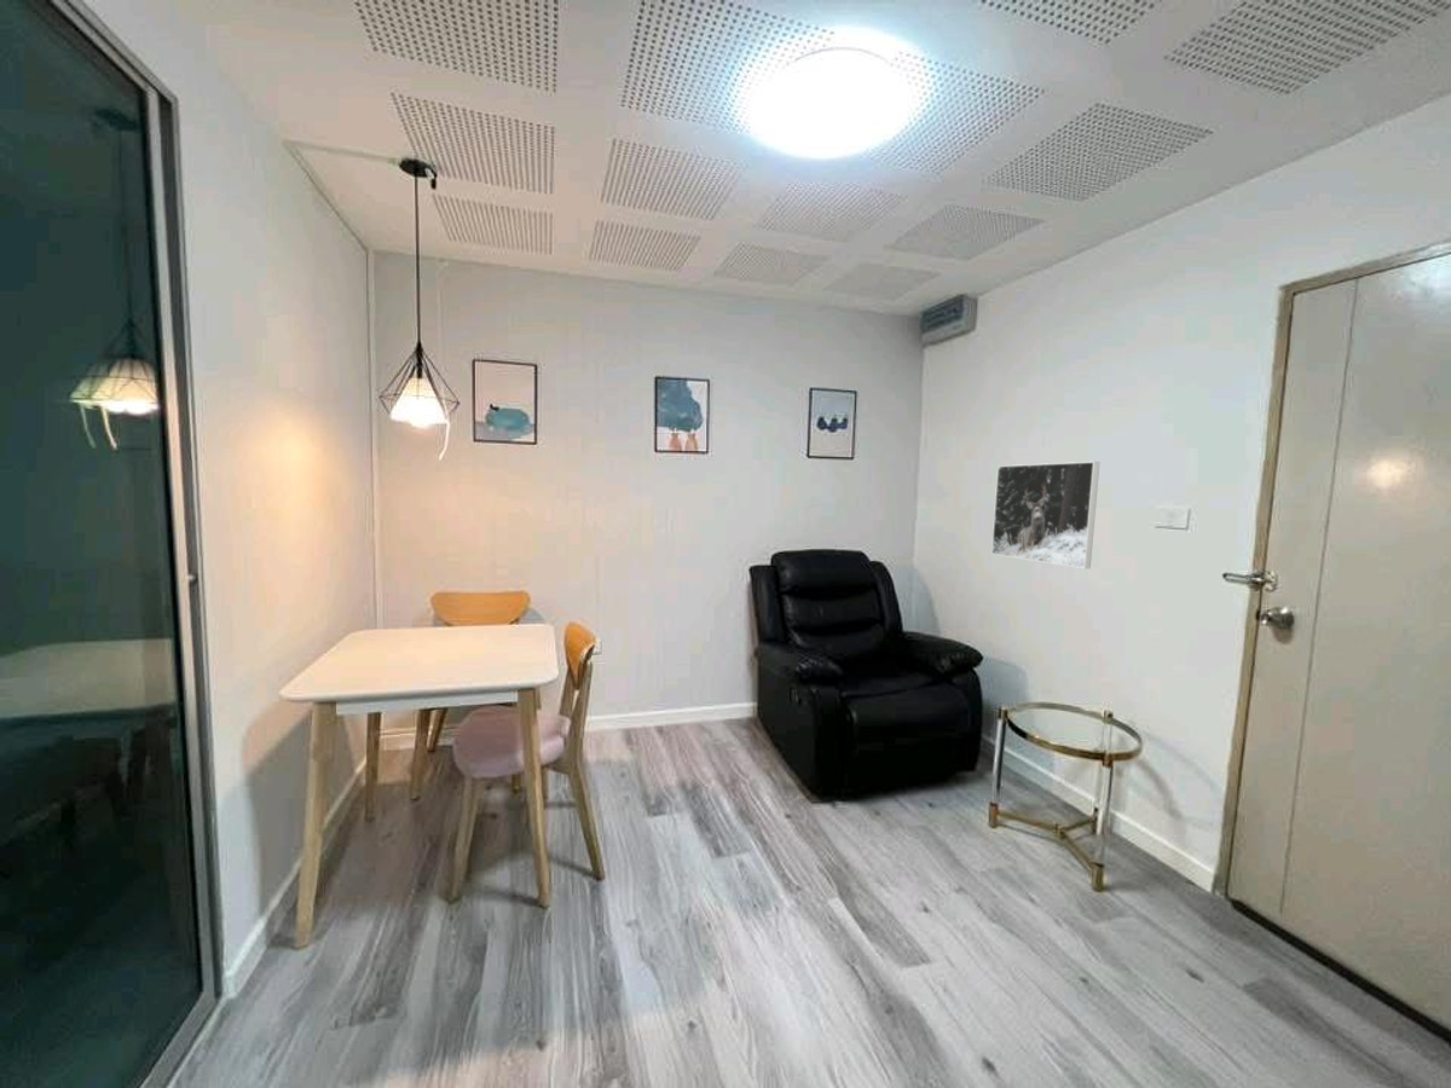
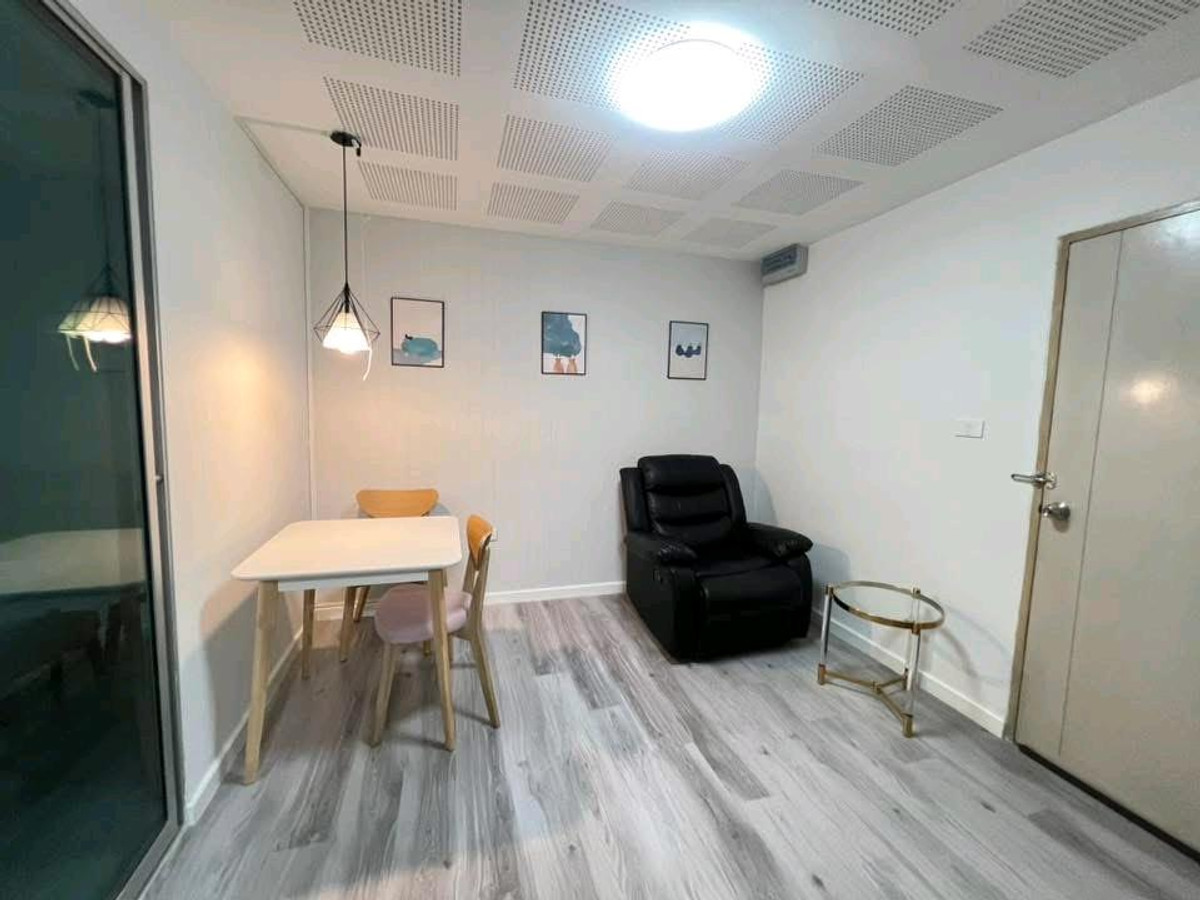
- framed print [990,461,1100,569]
